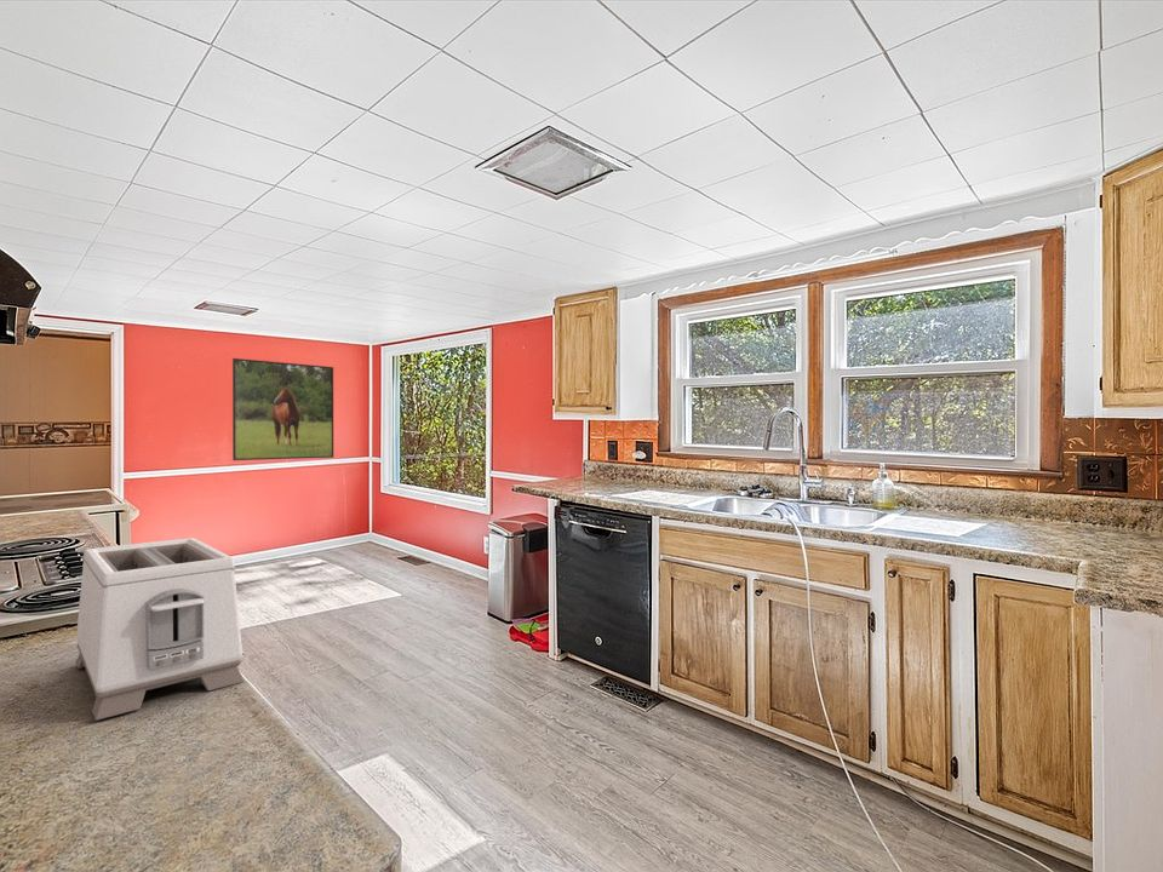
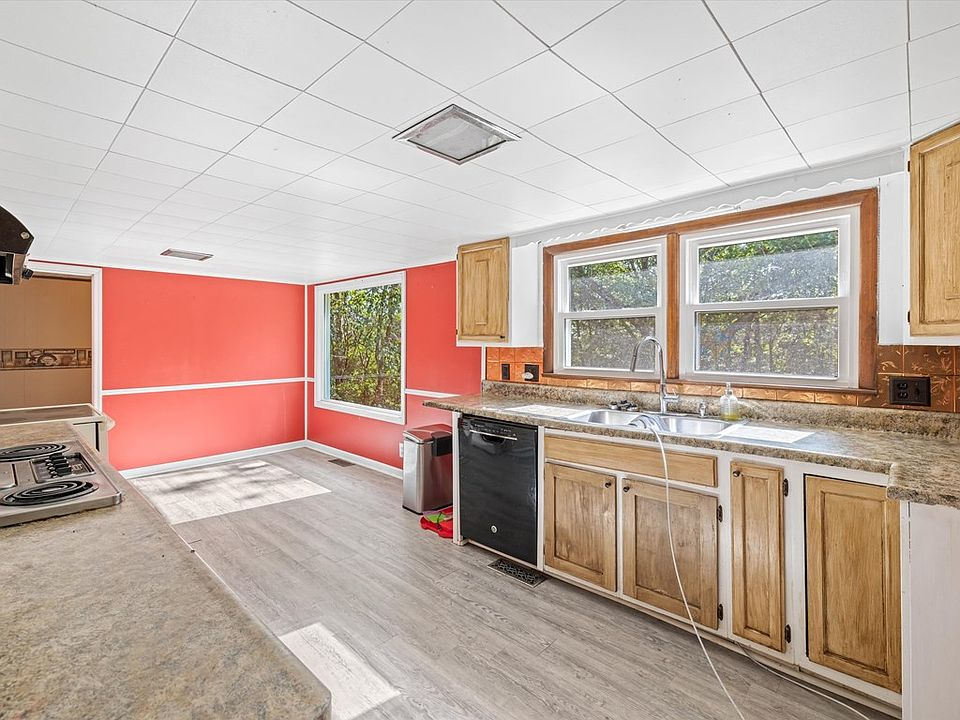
- toaster [74,537,246,722]
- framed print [231,357,334,461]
